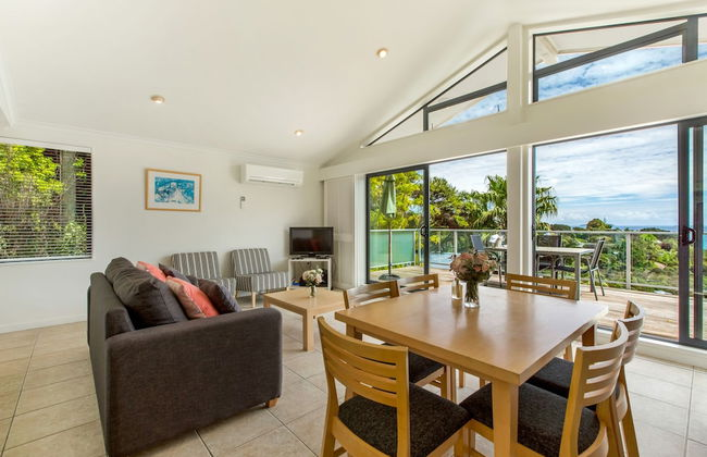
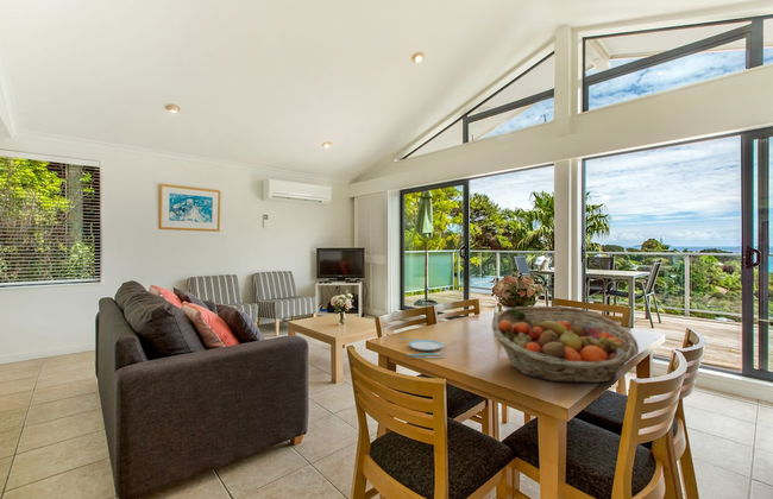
+ plate [397,337,446,359]
+ fruit basket [491,305,640,384]
